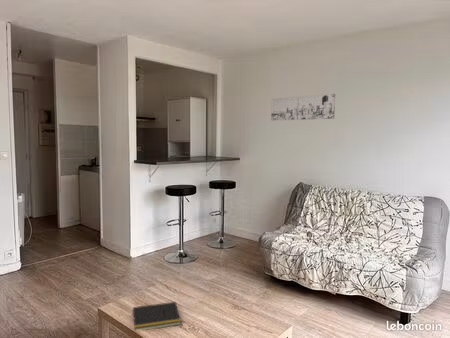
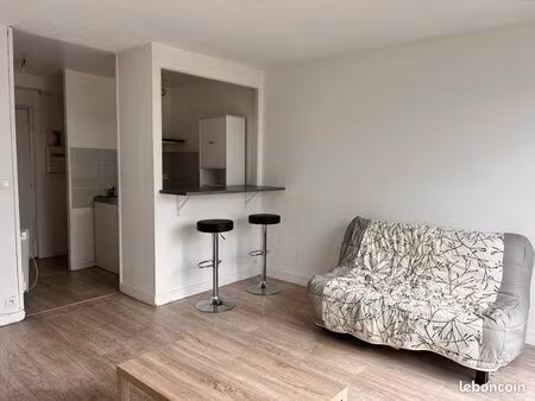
- notepad [131,301,182,332]
- wall art [270,93,336,122]
